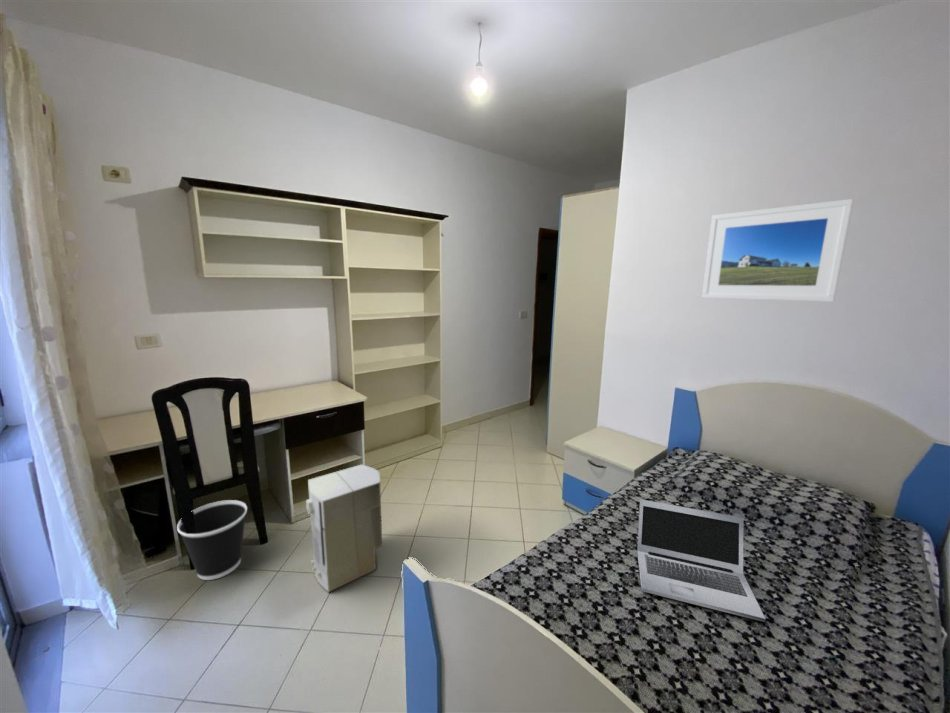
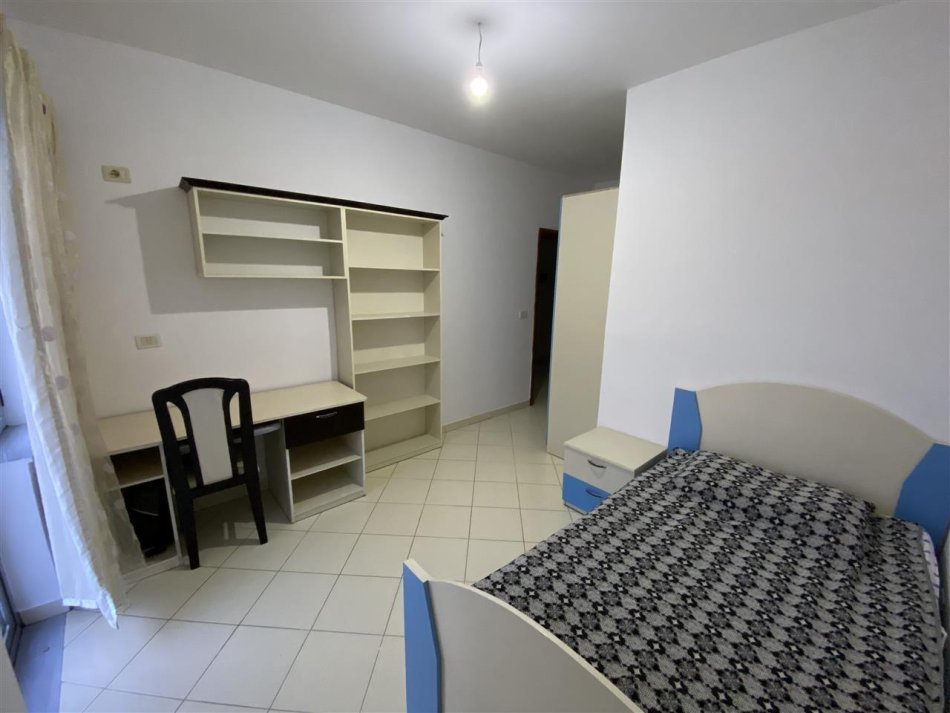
- wastebasket [176,499,248,581]
- laptop [636,498,766,623]
- air purifier [305,463,383,593]
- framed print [701,198,854,303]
